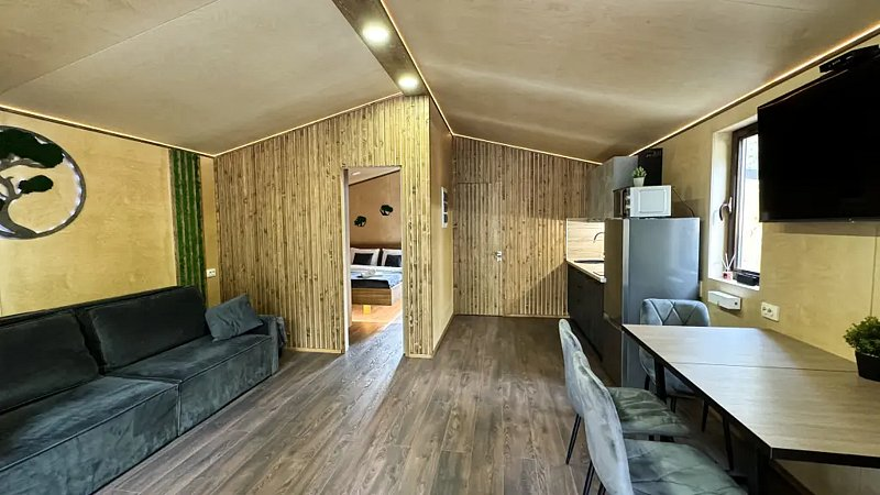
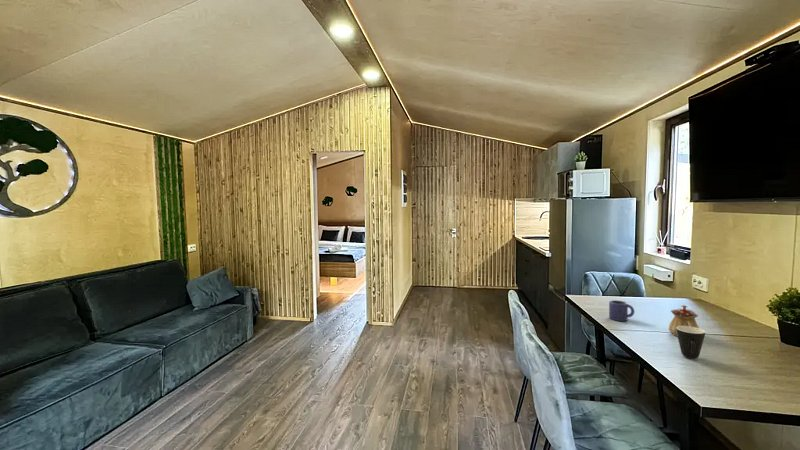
+ mug [676,326,706,359]
+ teapot [668,304,700,338]
+ mug [608,299,635,322]
